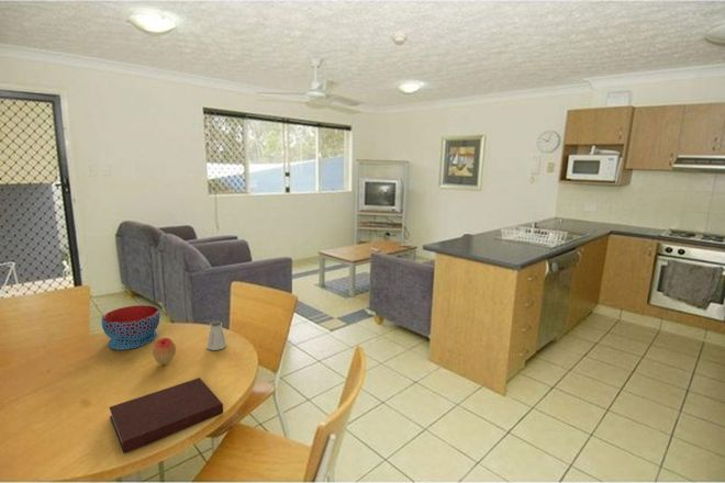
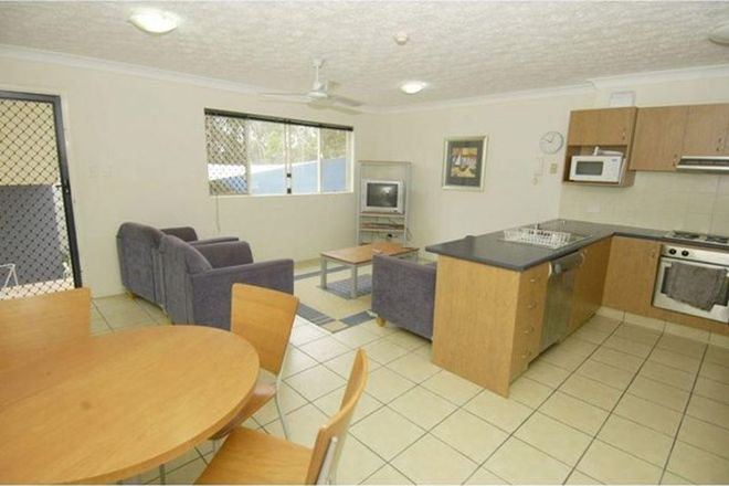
- bowl [100,304,161,351]
- notebook [108,377,224,454]
- saltshaker [205,319,227,351]
- fruit [152,337,177,366]
